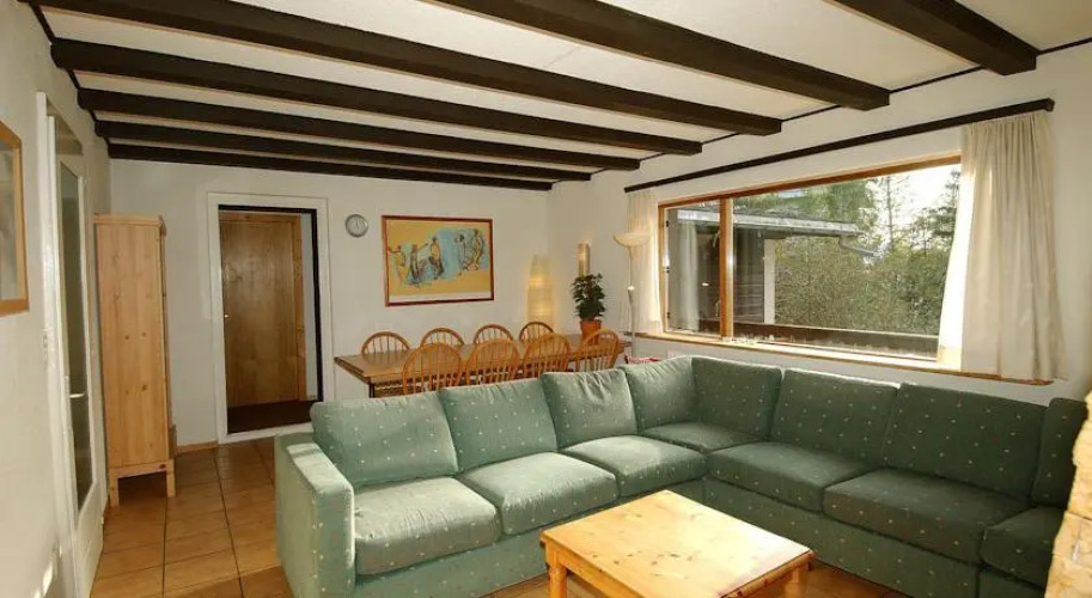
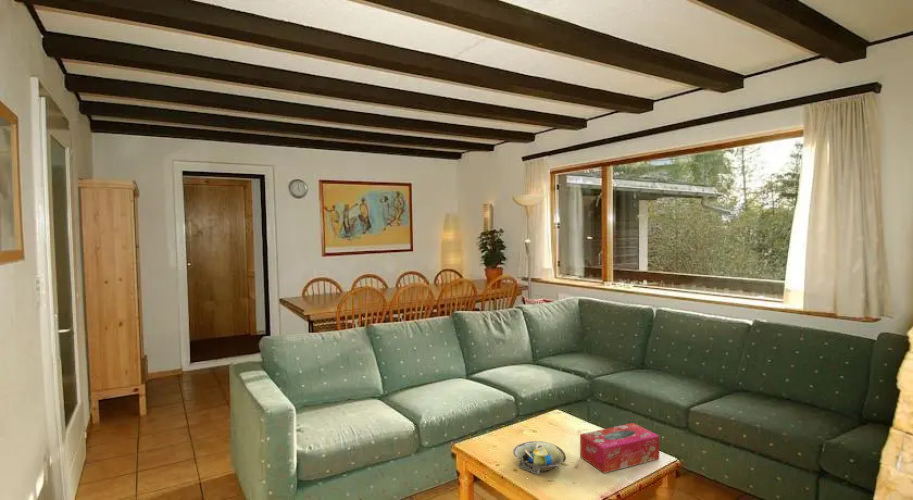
+ tissue box [579,422,660,474]
+ decorative bowl [512,440,567,475]
